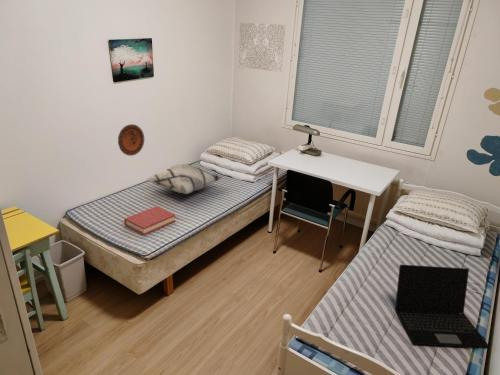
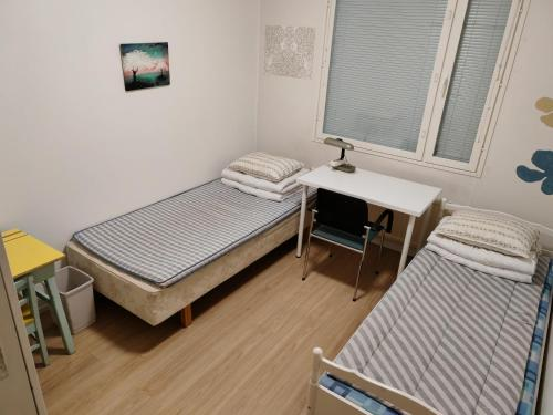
- hardback book [123,205,176,236]
- decorative pillow [146,163,224,195]
- laptop [394,264,491,350]
- decorative plate [117,123,145,157]
